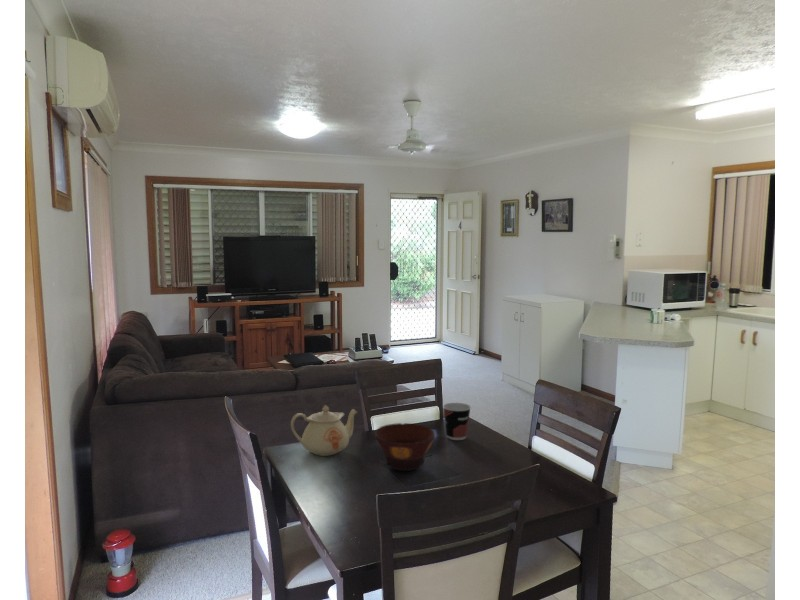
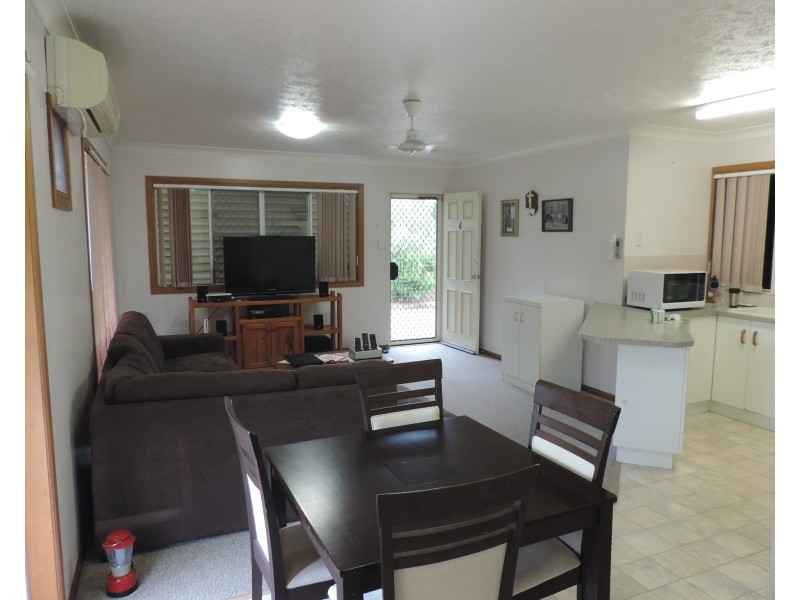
- cup [442,402,472,441]
- teapot [290,404,358,457]
- bowl [374,422,436,472]
